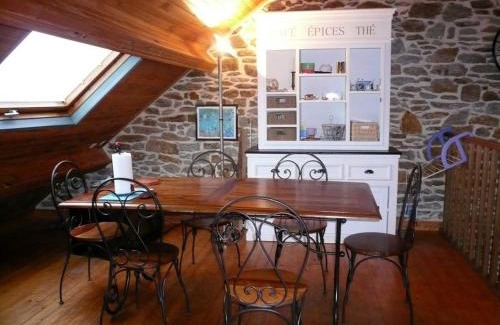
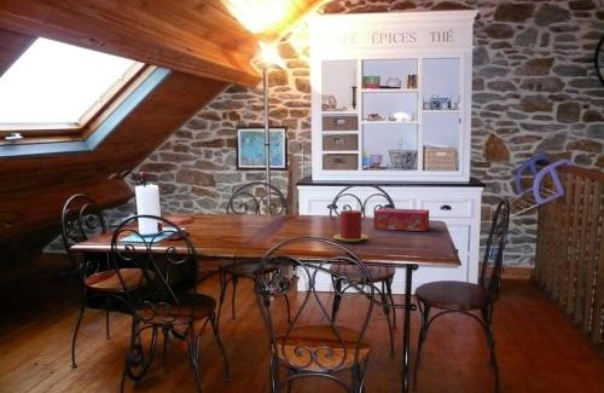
+ candle [332,209,370,243]
+ tissue box [373,207,430,232]
